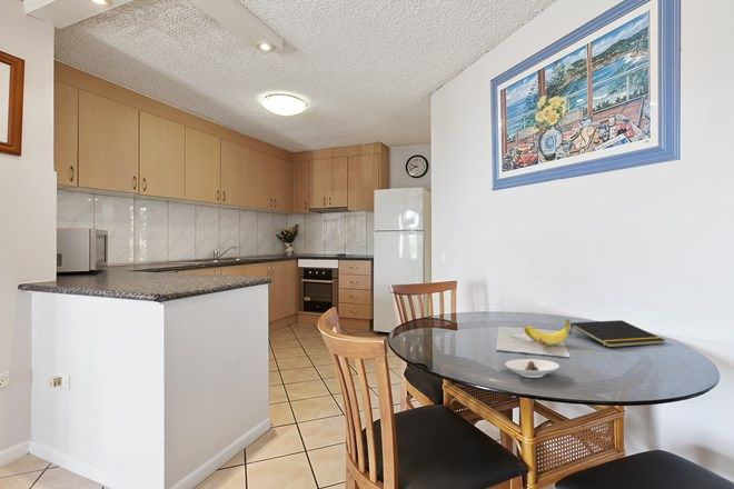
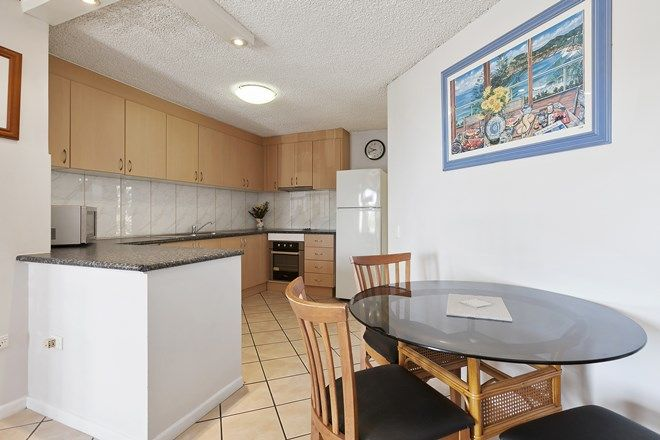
- notepad [568,319,665,349]
- saucer [504,358,561,379]
- banana [523,318,571,347]
